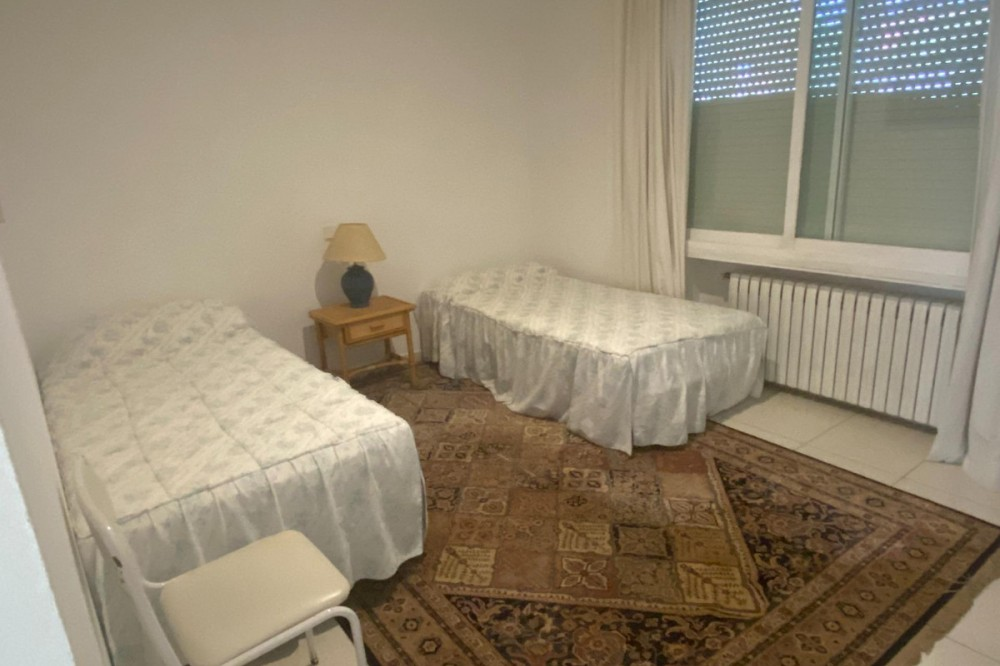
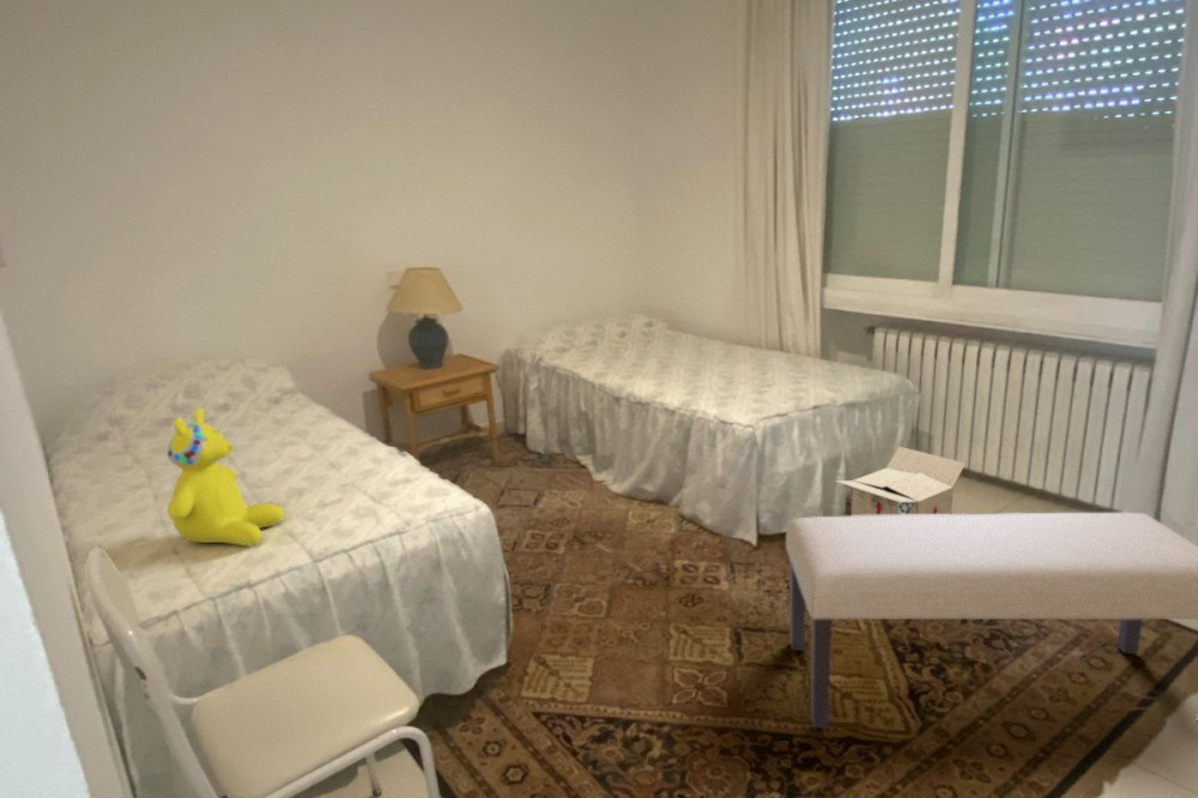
+ teddy bear [165,407,285,548]
+ cardboard box [833,446,967,516]
+ bench [785,512,1198,730]
